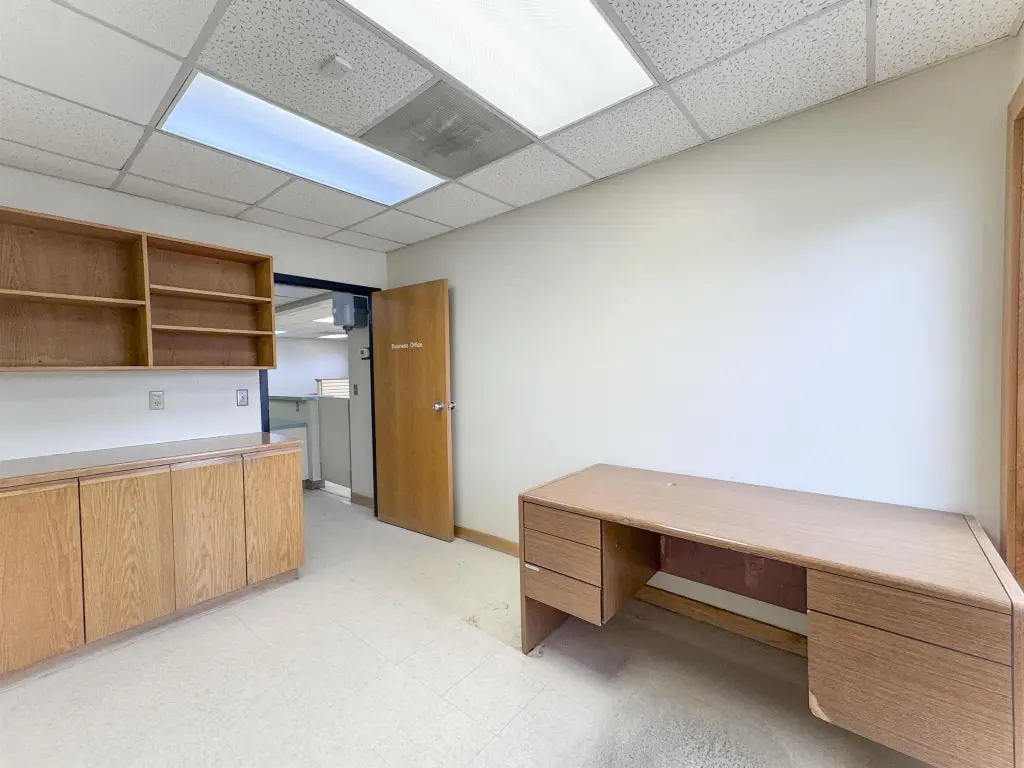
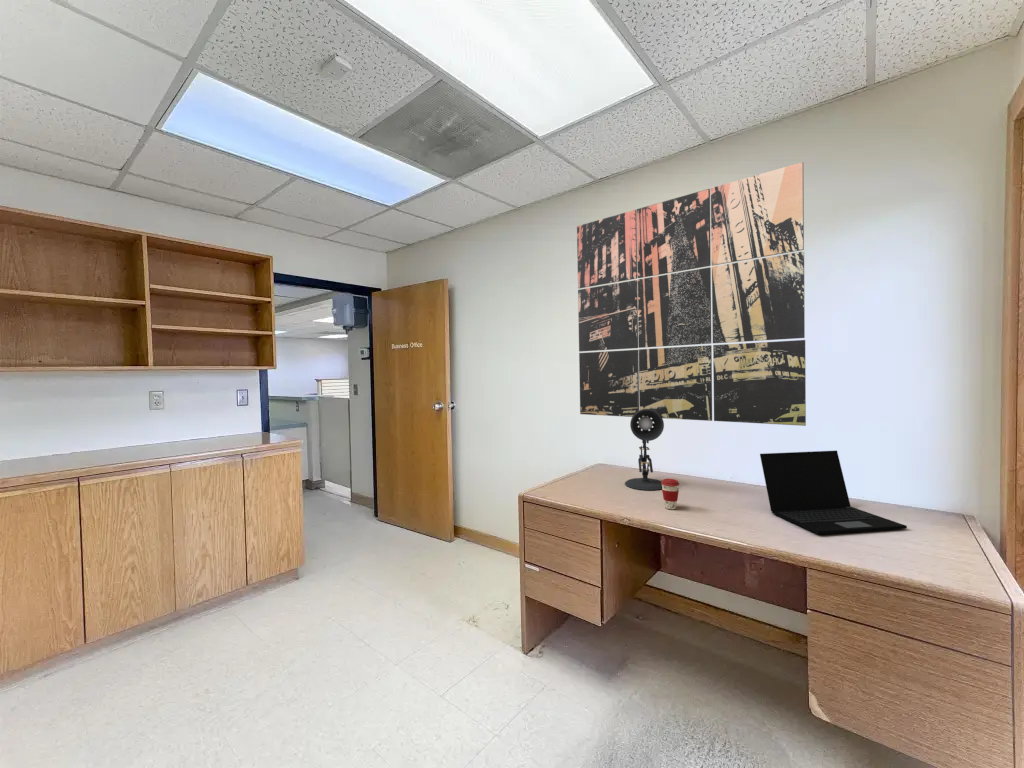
+ wall art [576,161,807,427]
+ coffee cup [661,478,680,510]
+ desk lamp [624,409,665,491]
+ laptop [759,450,908,535]
